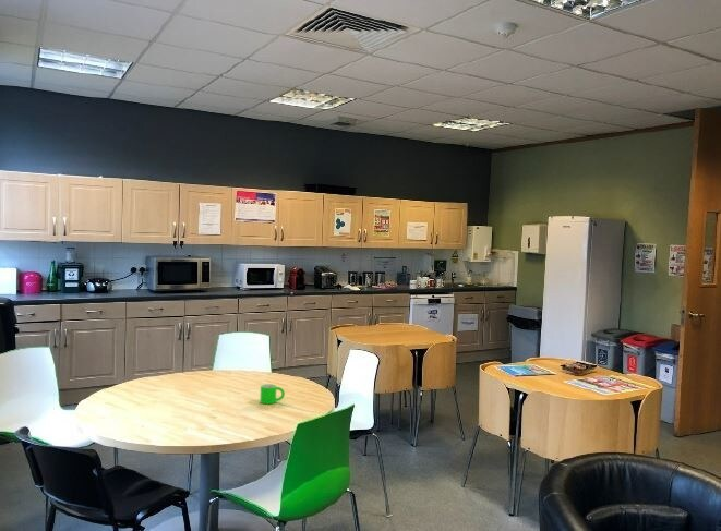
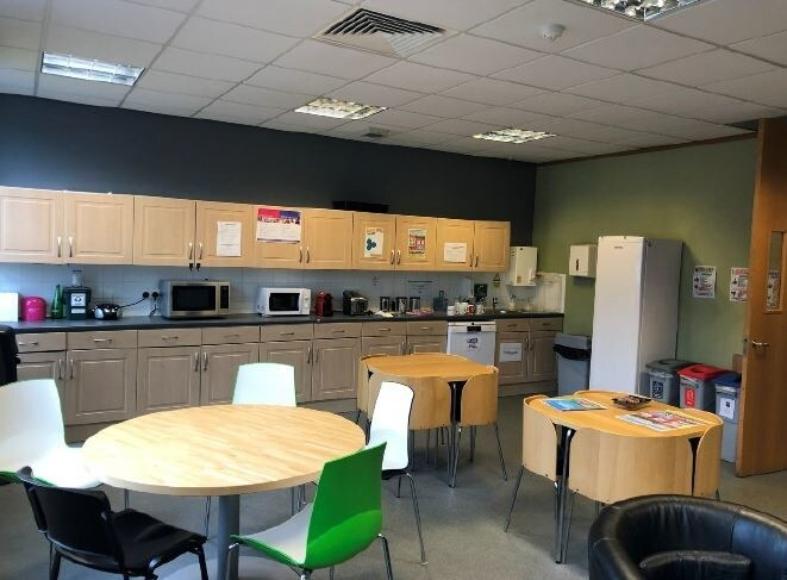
- mug [259,383,286,405]
